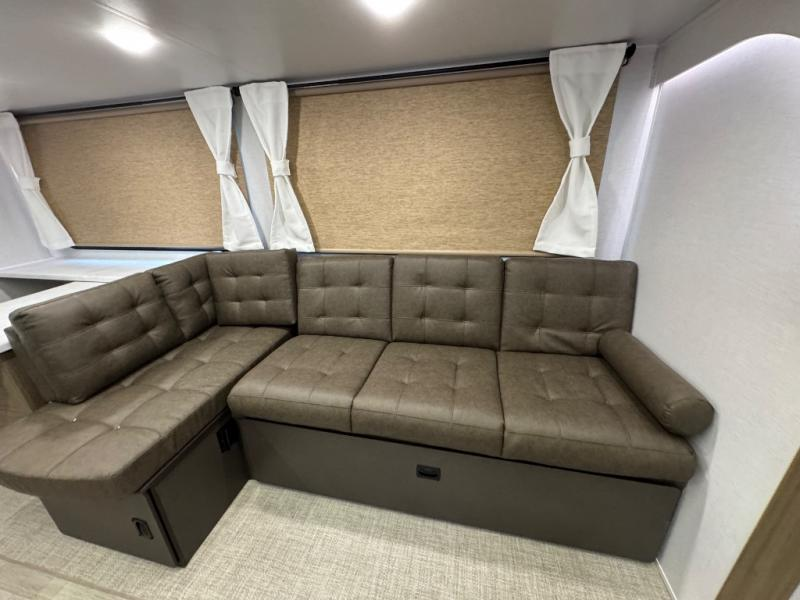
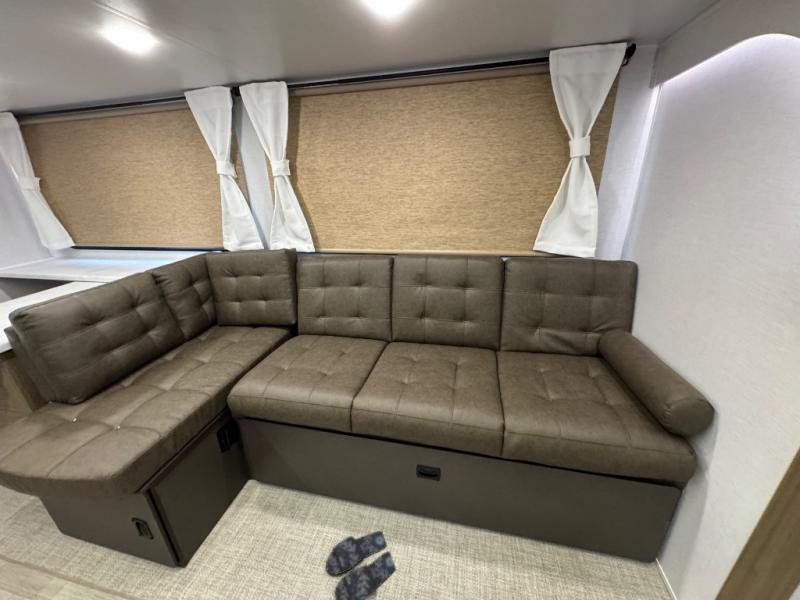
+ slippers [325,530,398,600]
